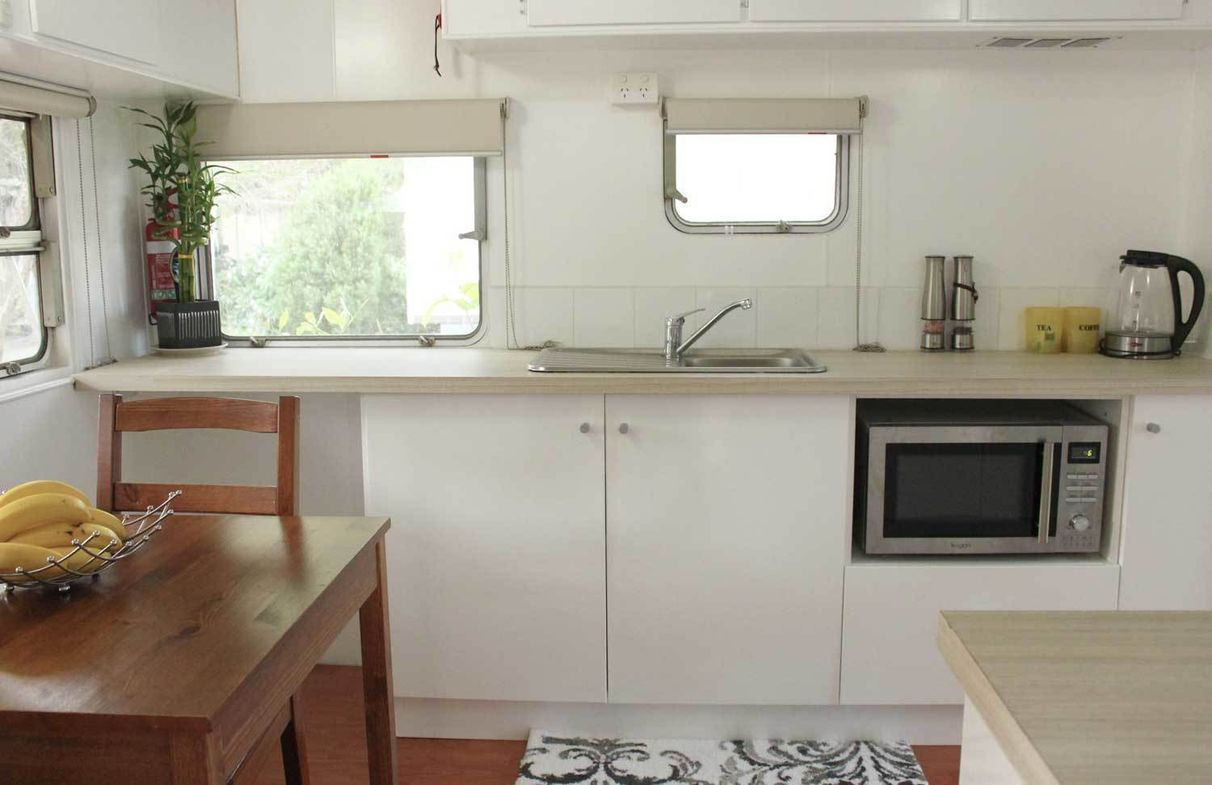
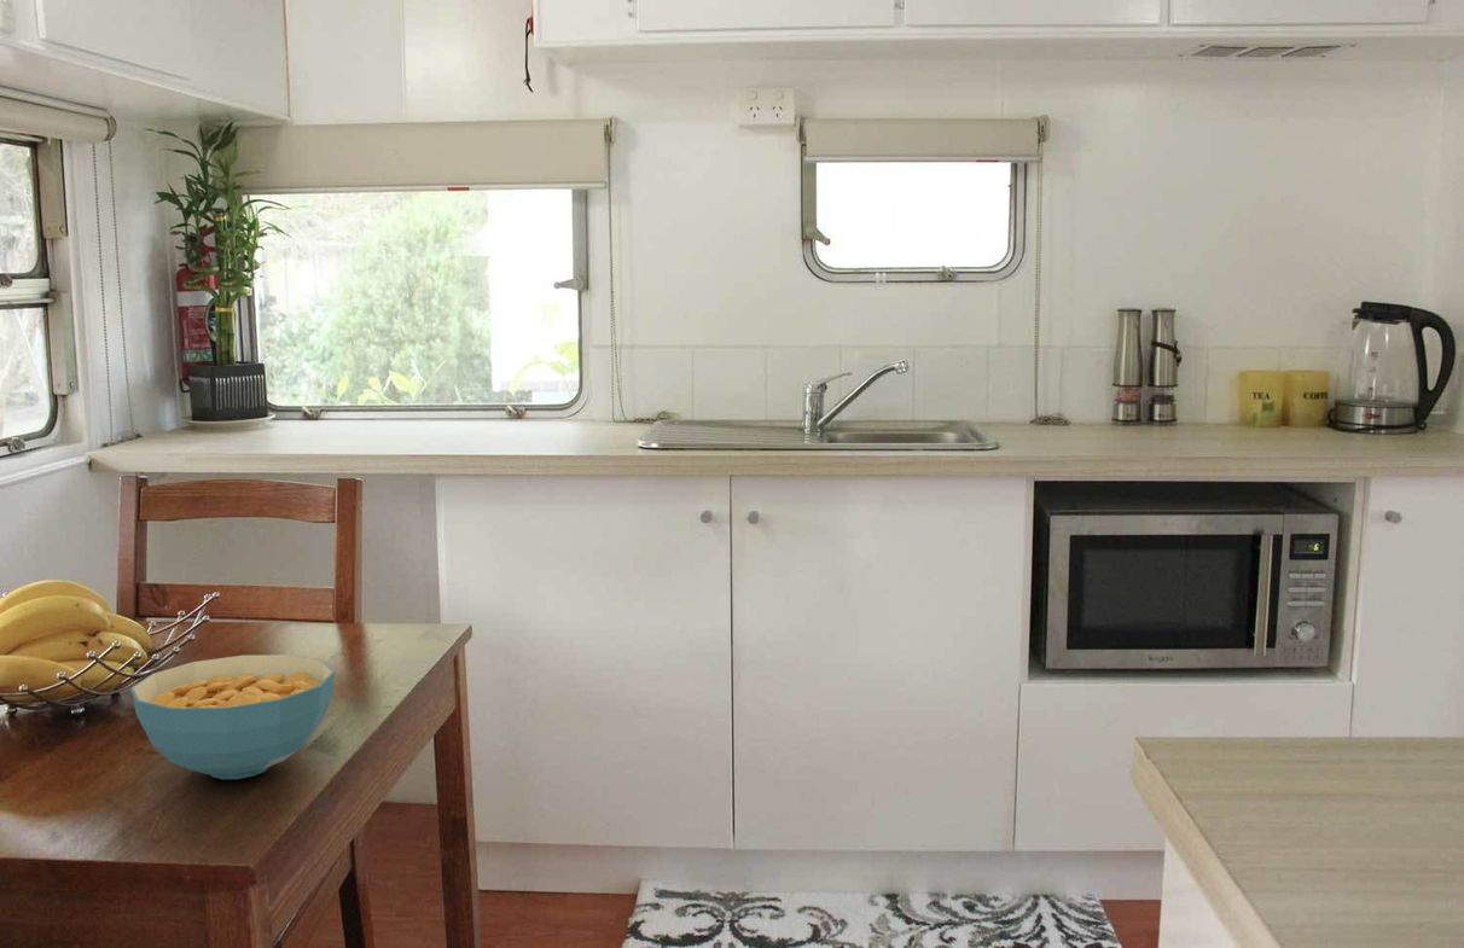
+ cereal bowl [129,653,336,780]
